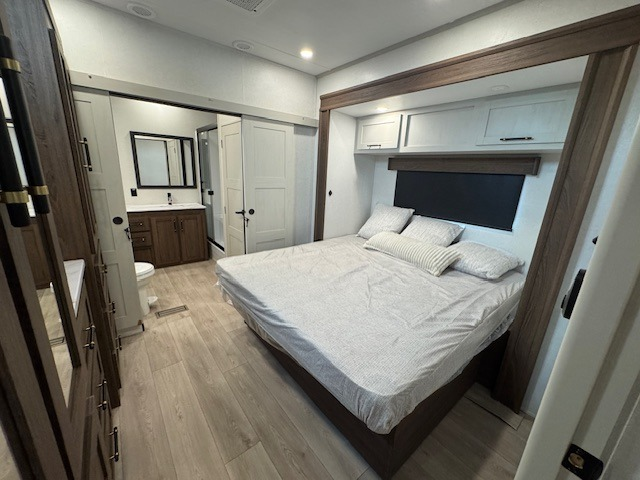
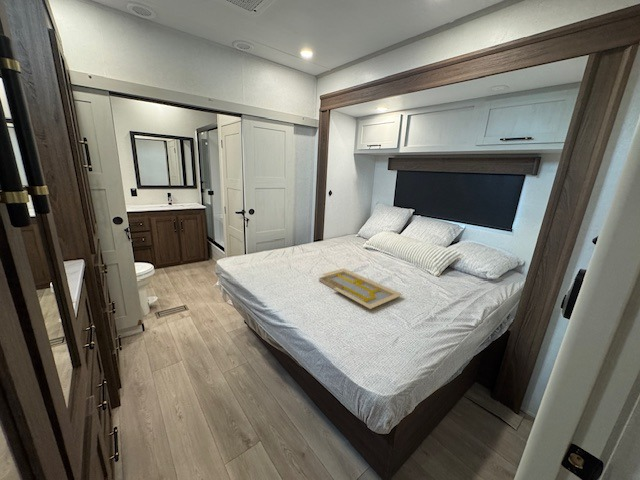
+ serving tray [318,267,404,310]
